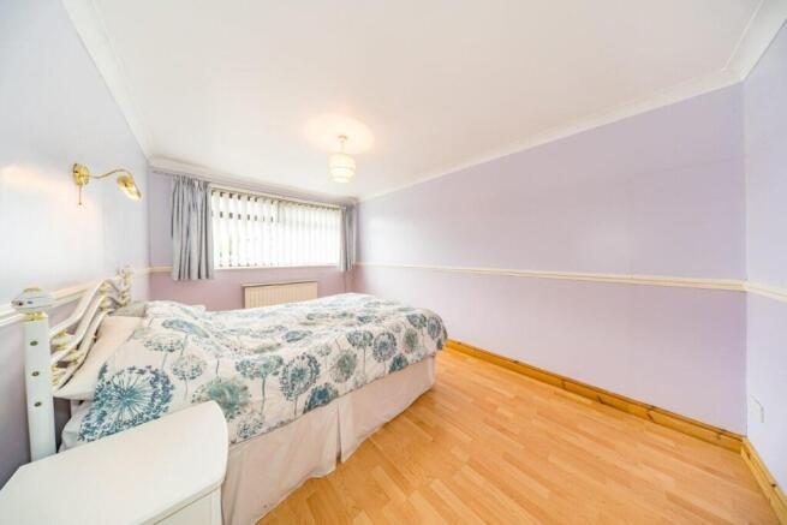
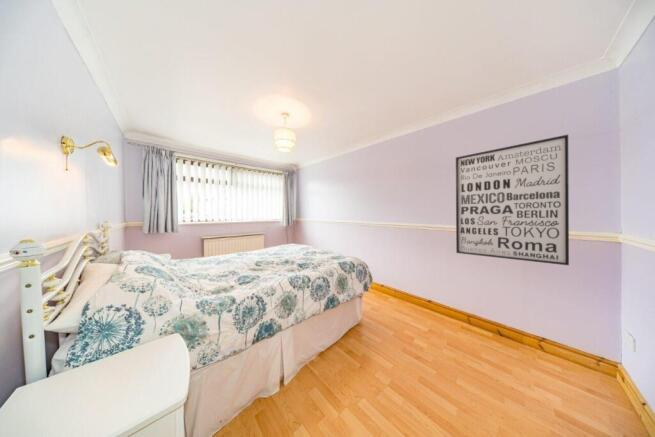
+ wall art [455,134,570,266]
